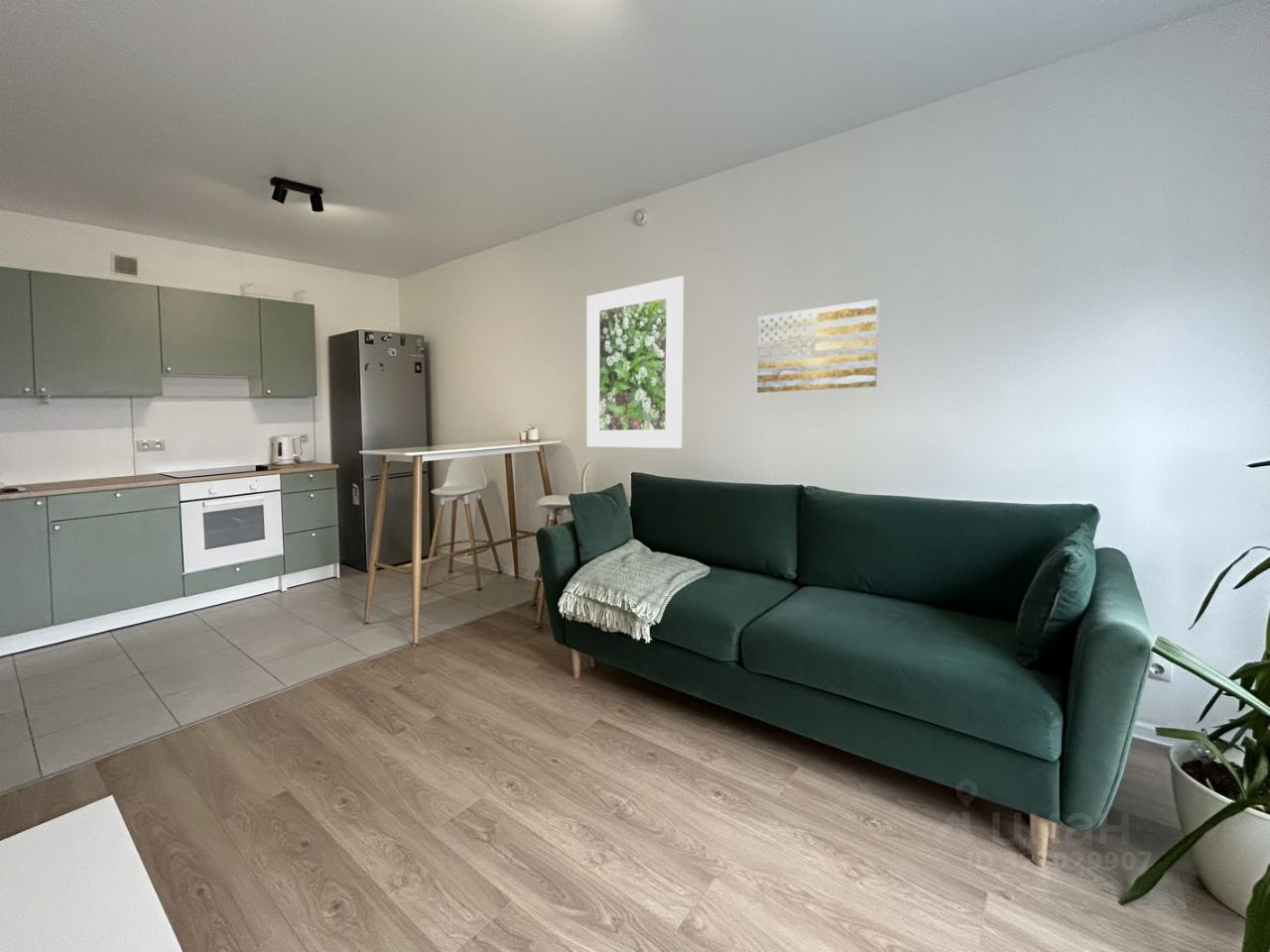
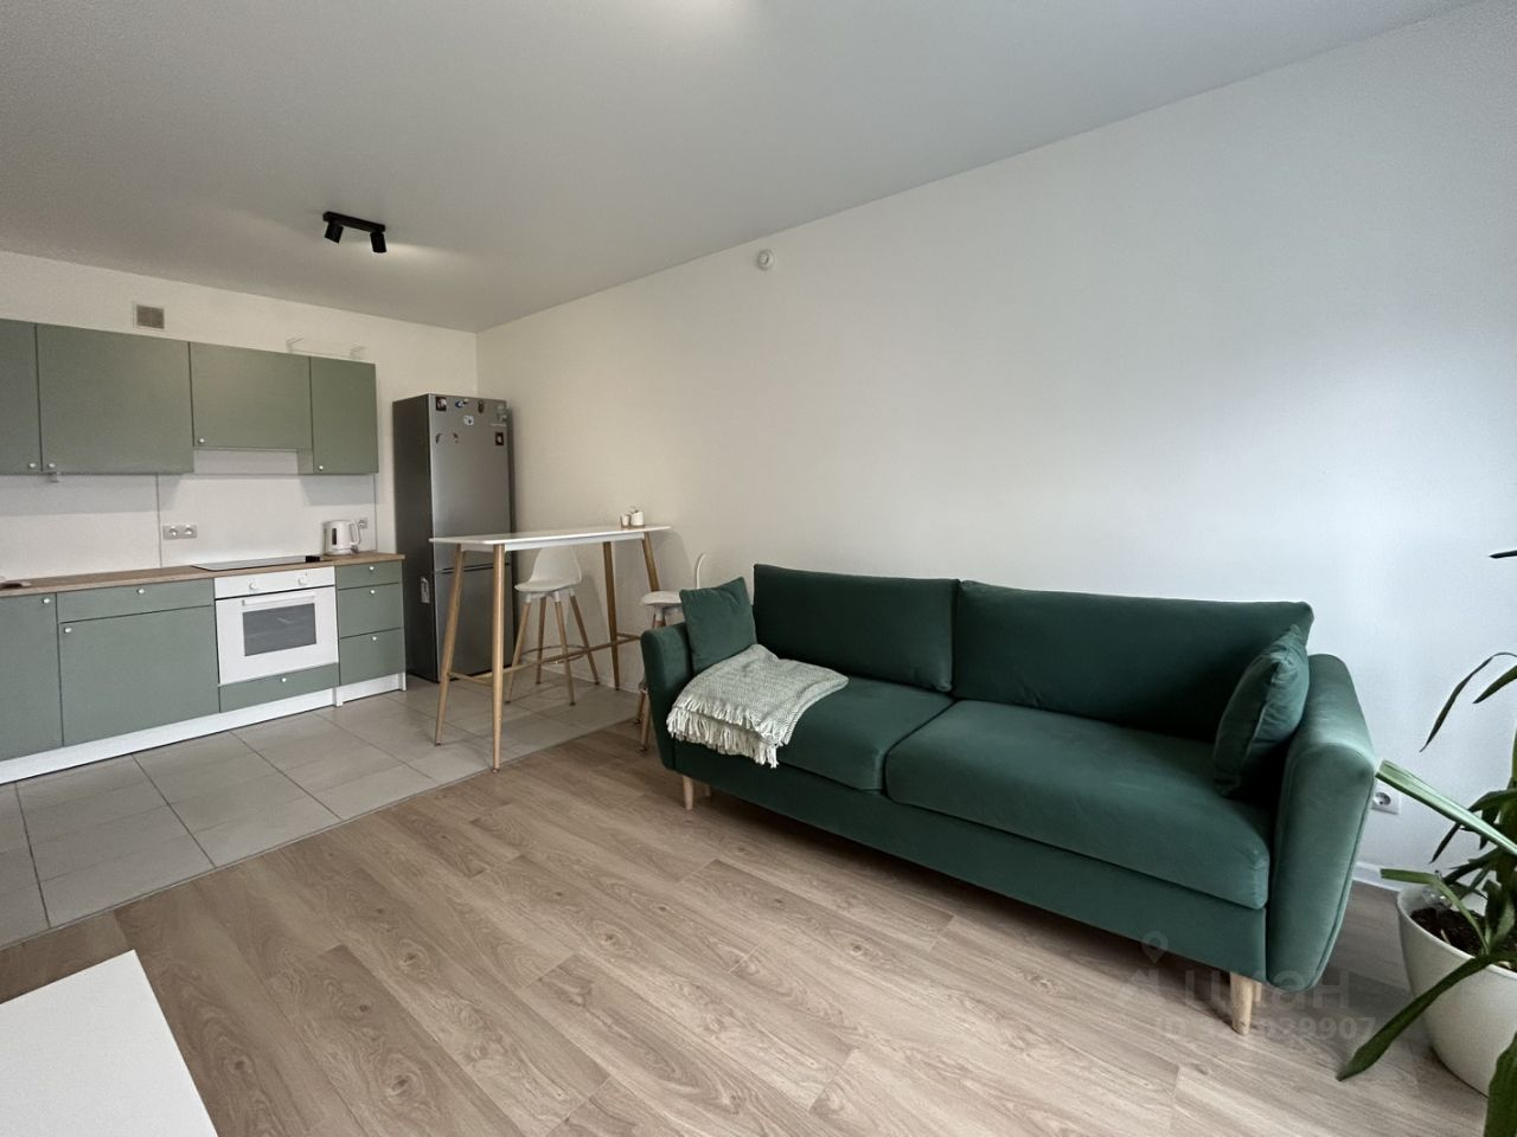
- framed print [585,275,685,449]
- wall art [756,298,880,394]
